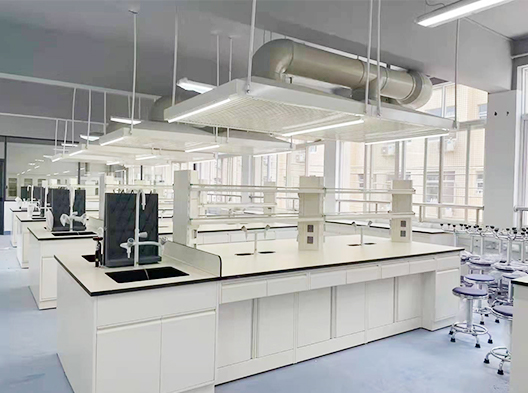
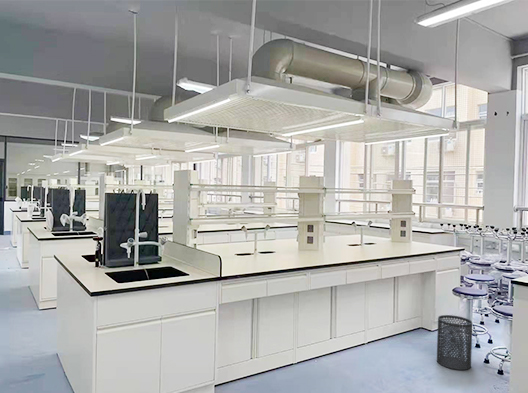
+ trash can [436,314,473,371]
